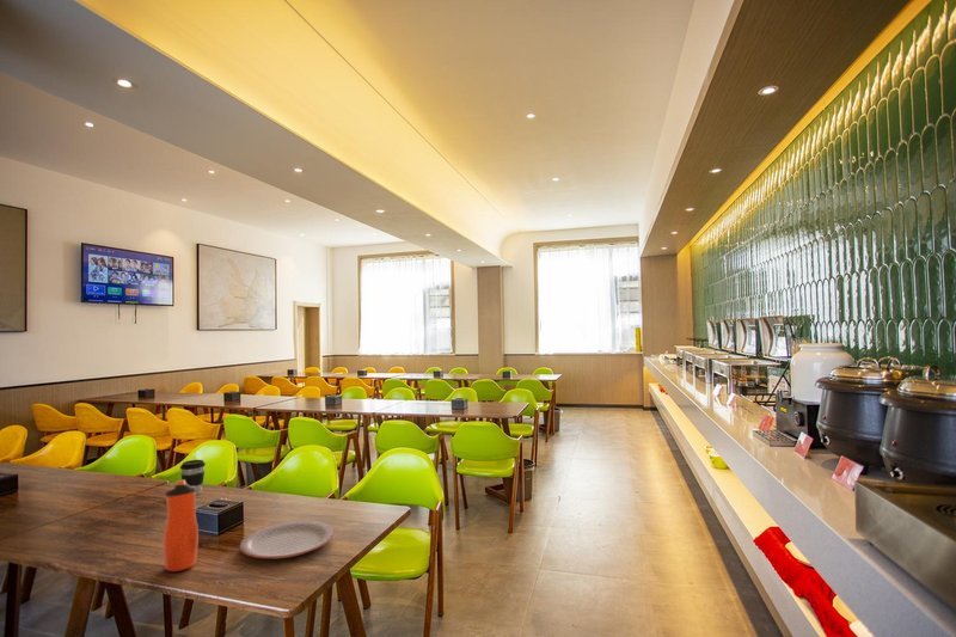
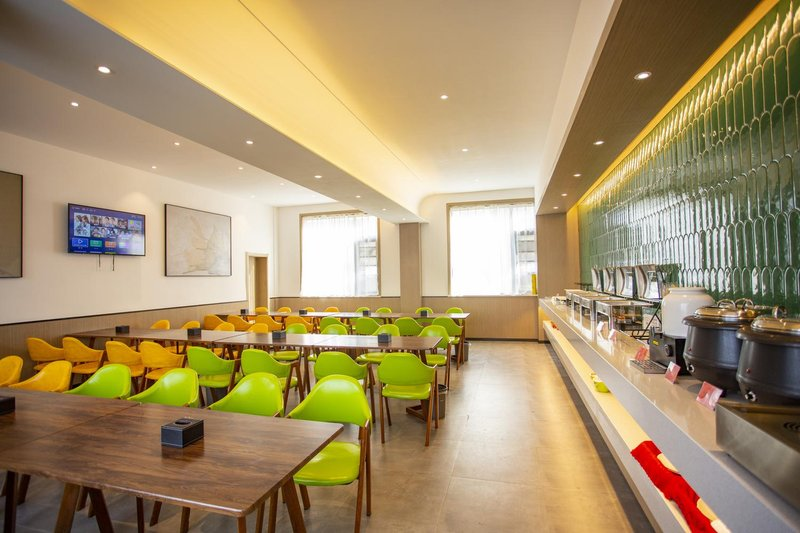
- coffee cup [179,459,207,496]
- water bottle [163,479,200,572]
- plate [239,519,336,559]
